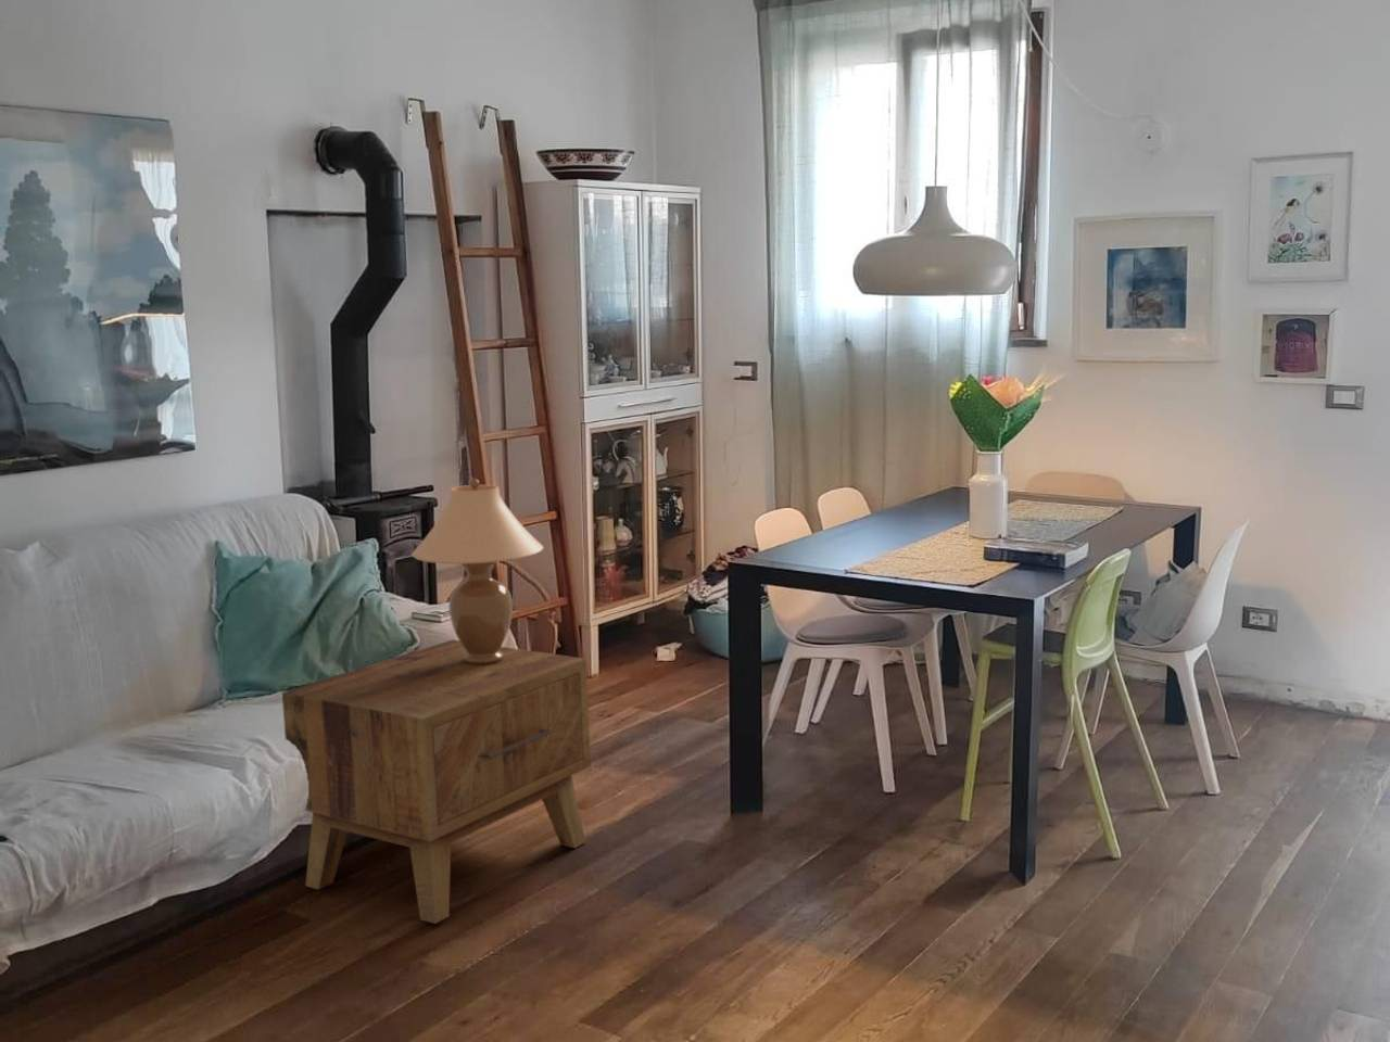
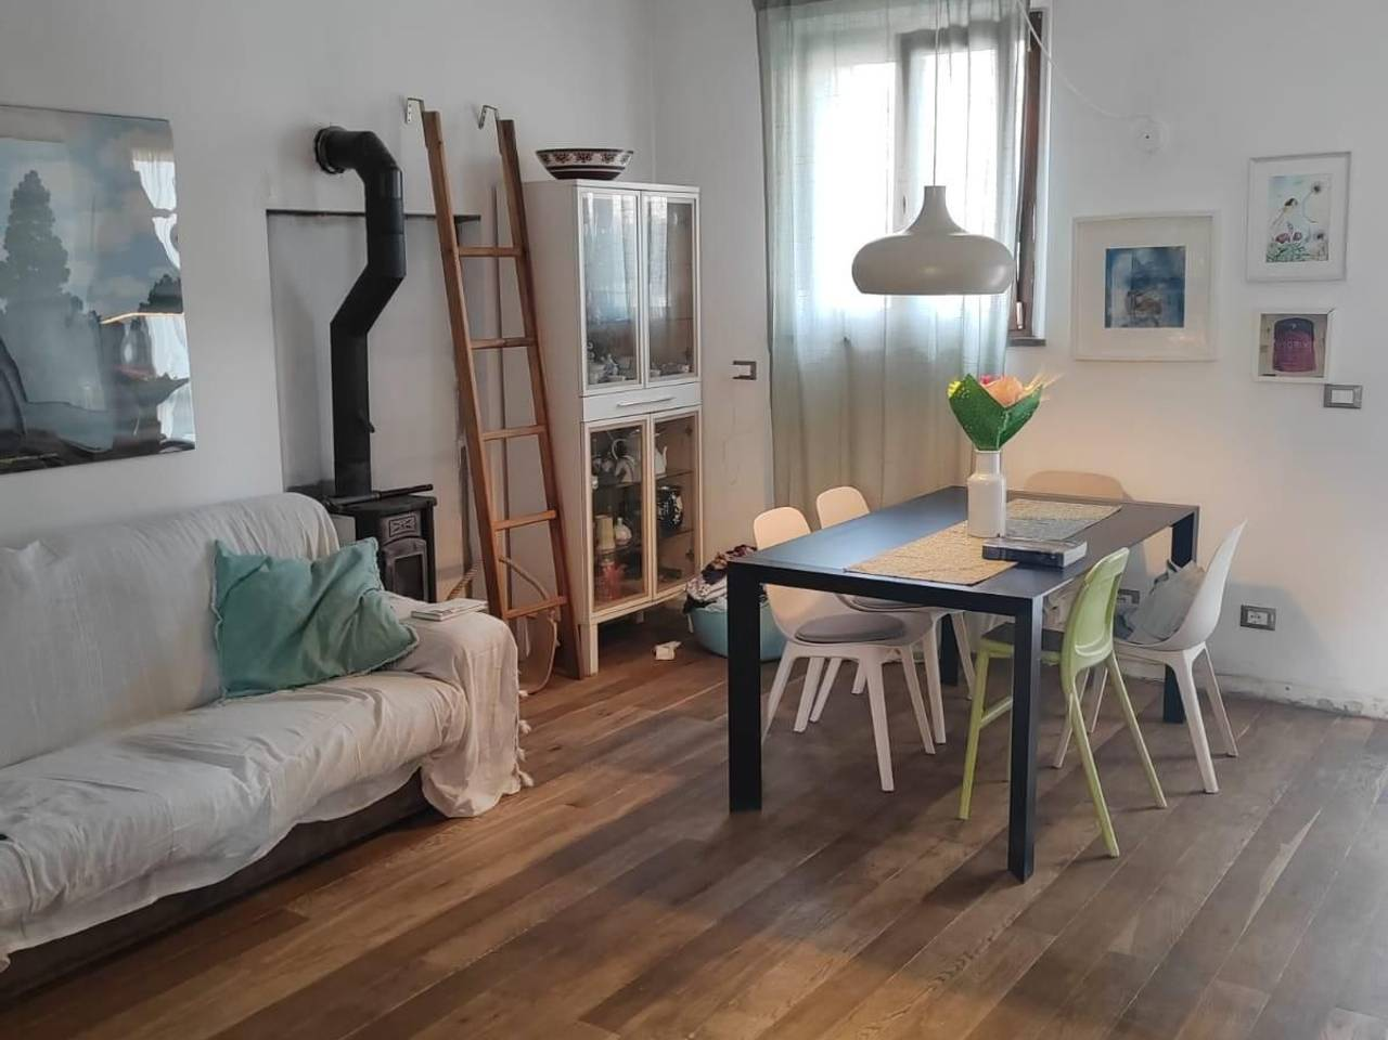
- table lamp [410,477,544,664]
- side table [281,638,592,925]
